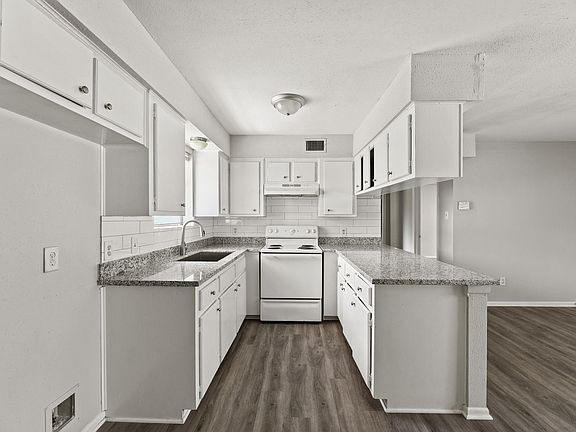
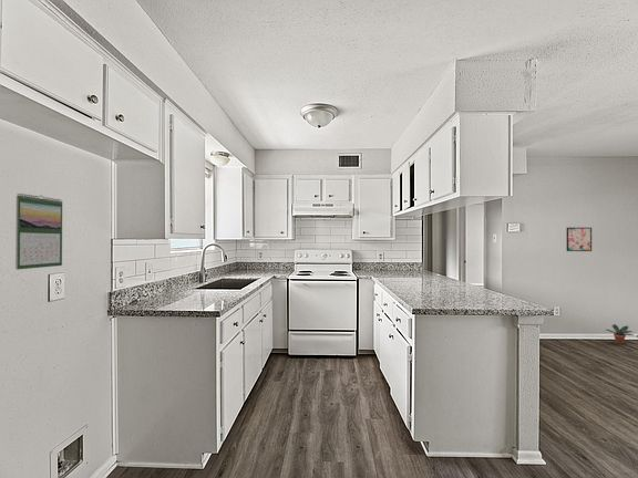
+ potted plant [605,323,635,345]
+ calendar [14,193,63,270]
+ wall art [566,227,593,252]
